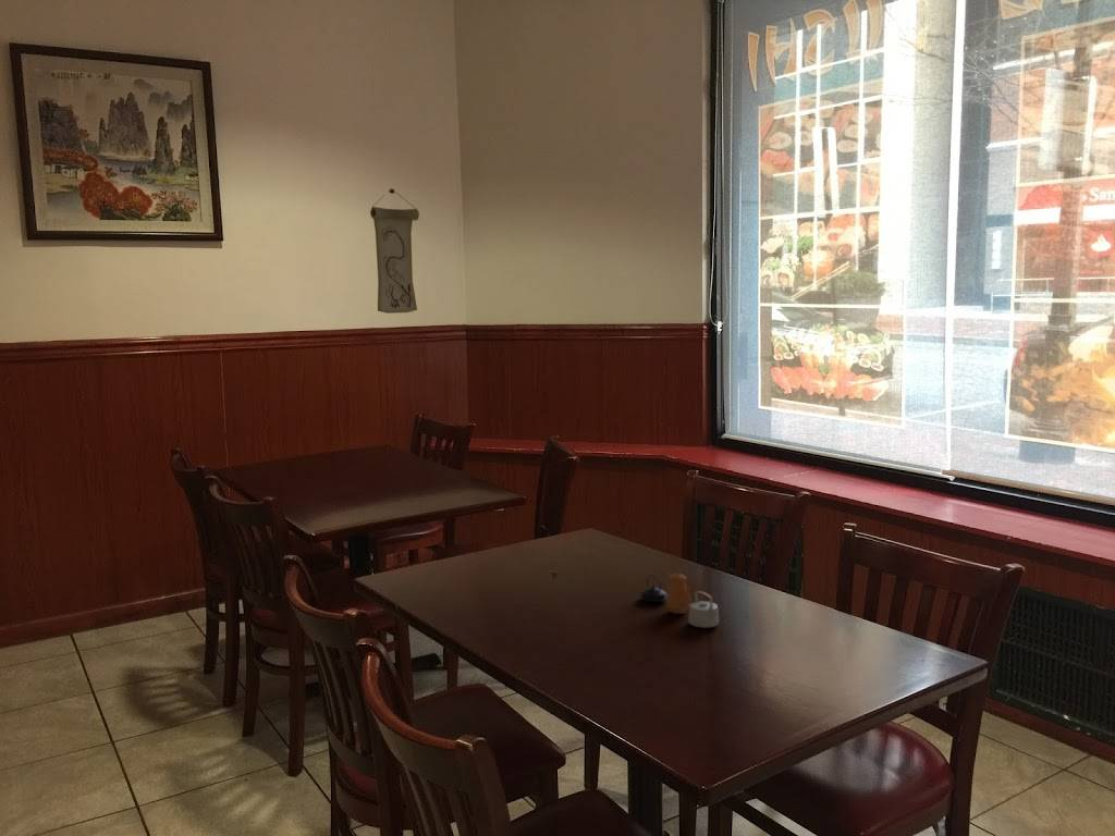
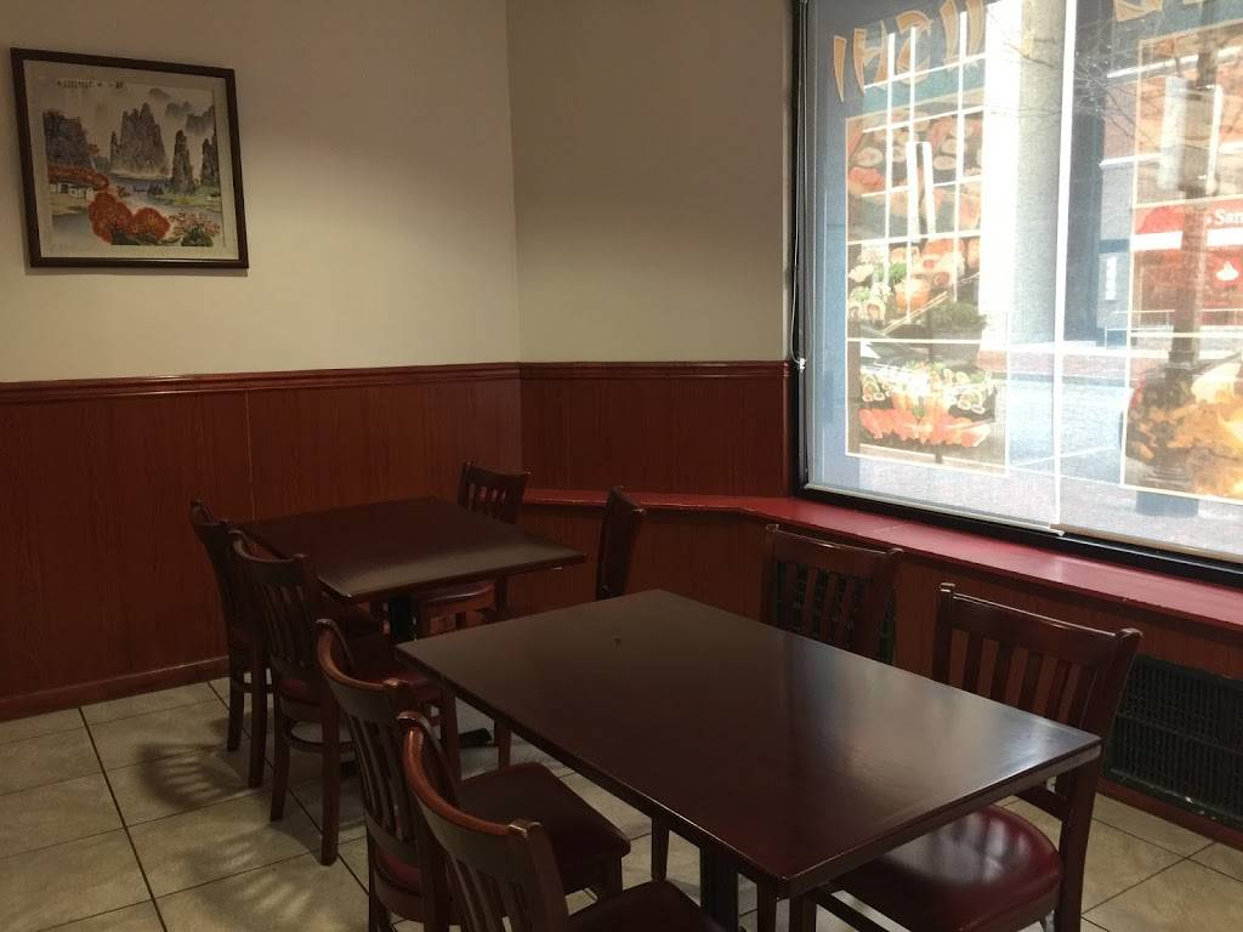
- wall scroll [369,187,420,315]
- teapot [639,569,720,629]
